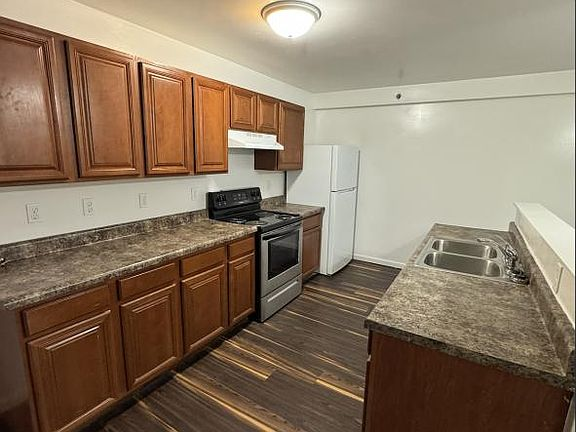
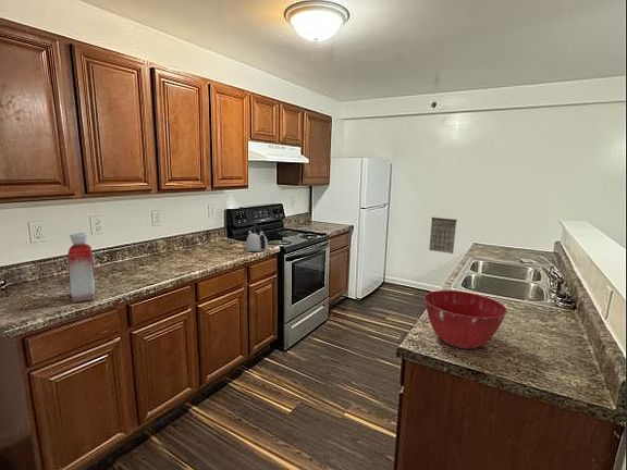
+ mixing bowl [423,289,508,350]
+ kettle [245,223,269,252]
+ calendar [428,210,458,255]
+ bottle [66,232,97,304]
